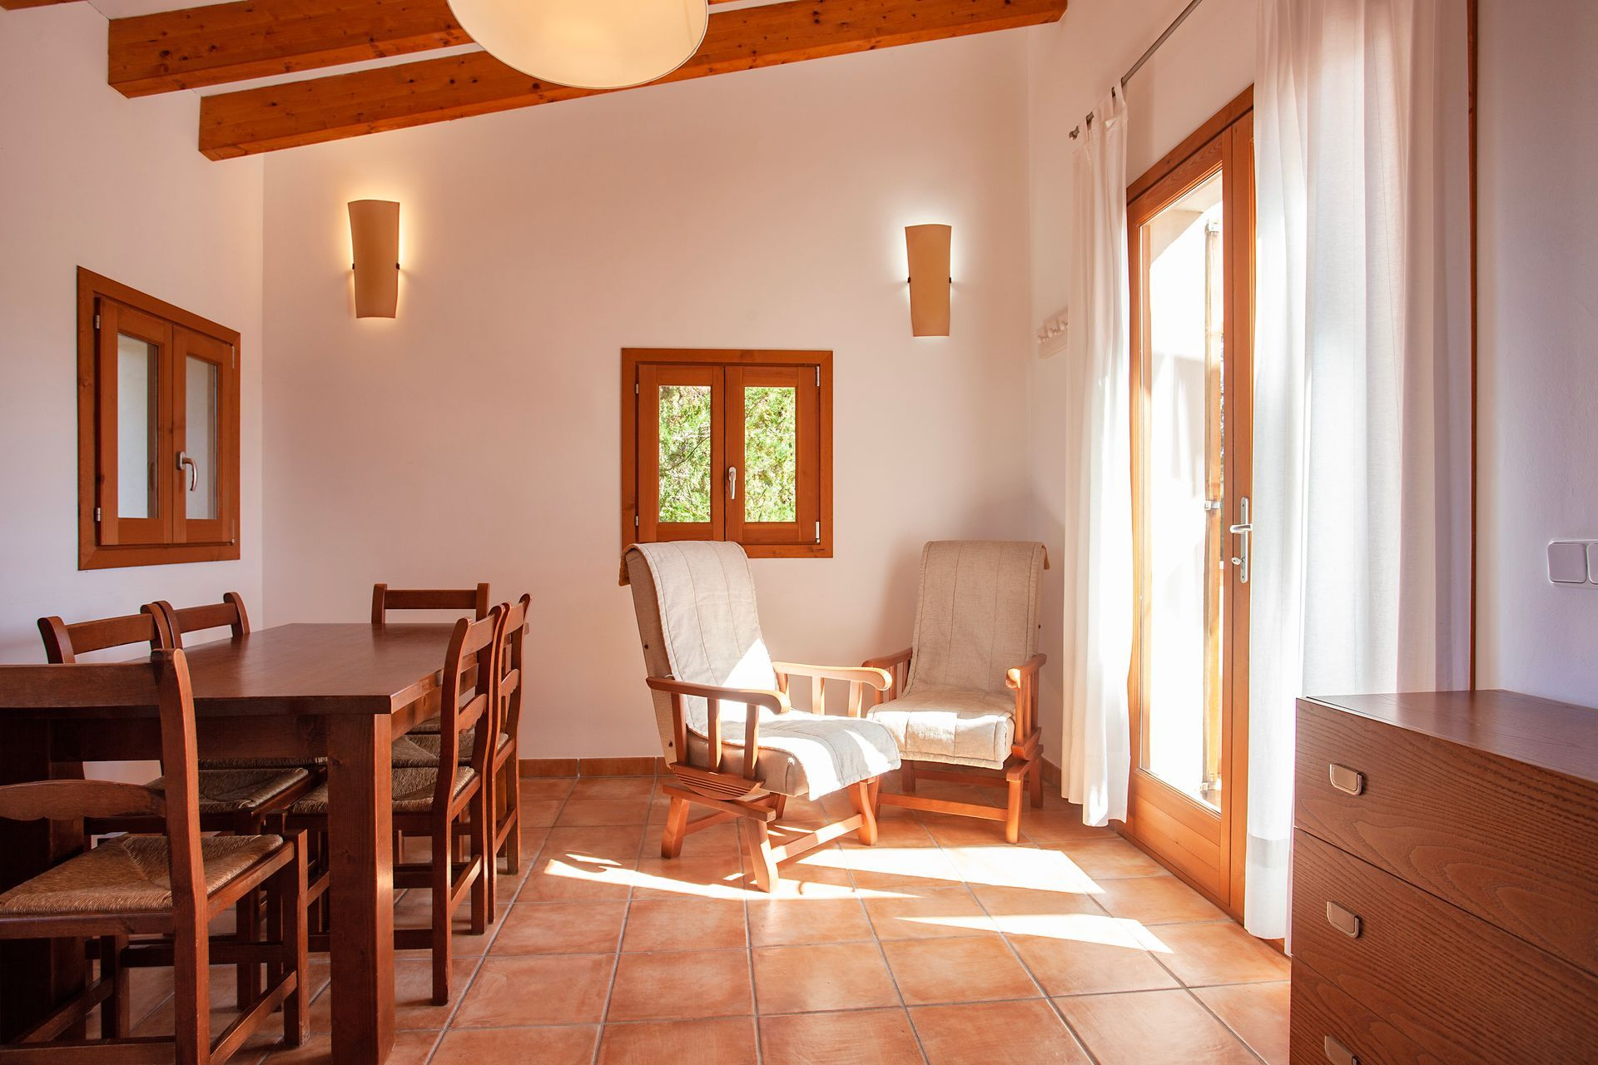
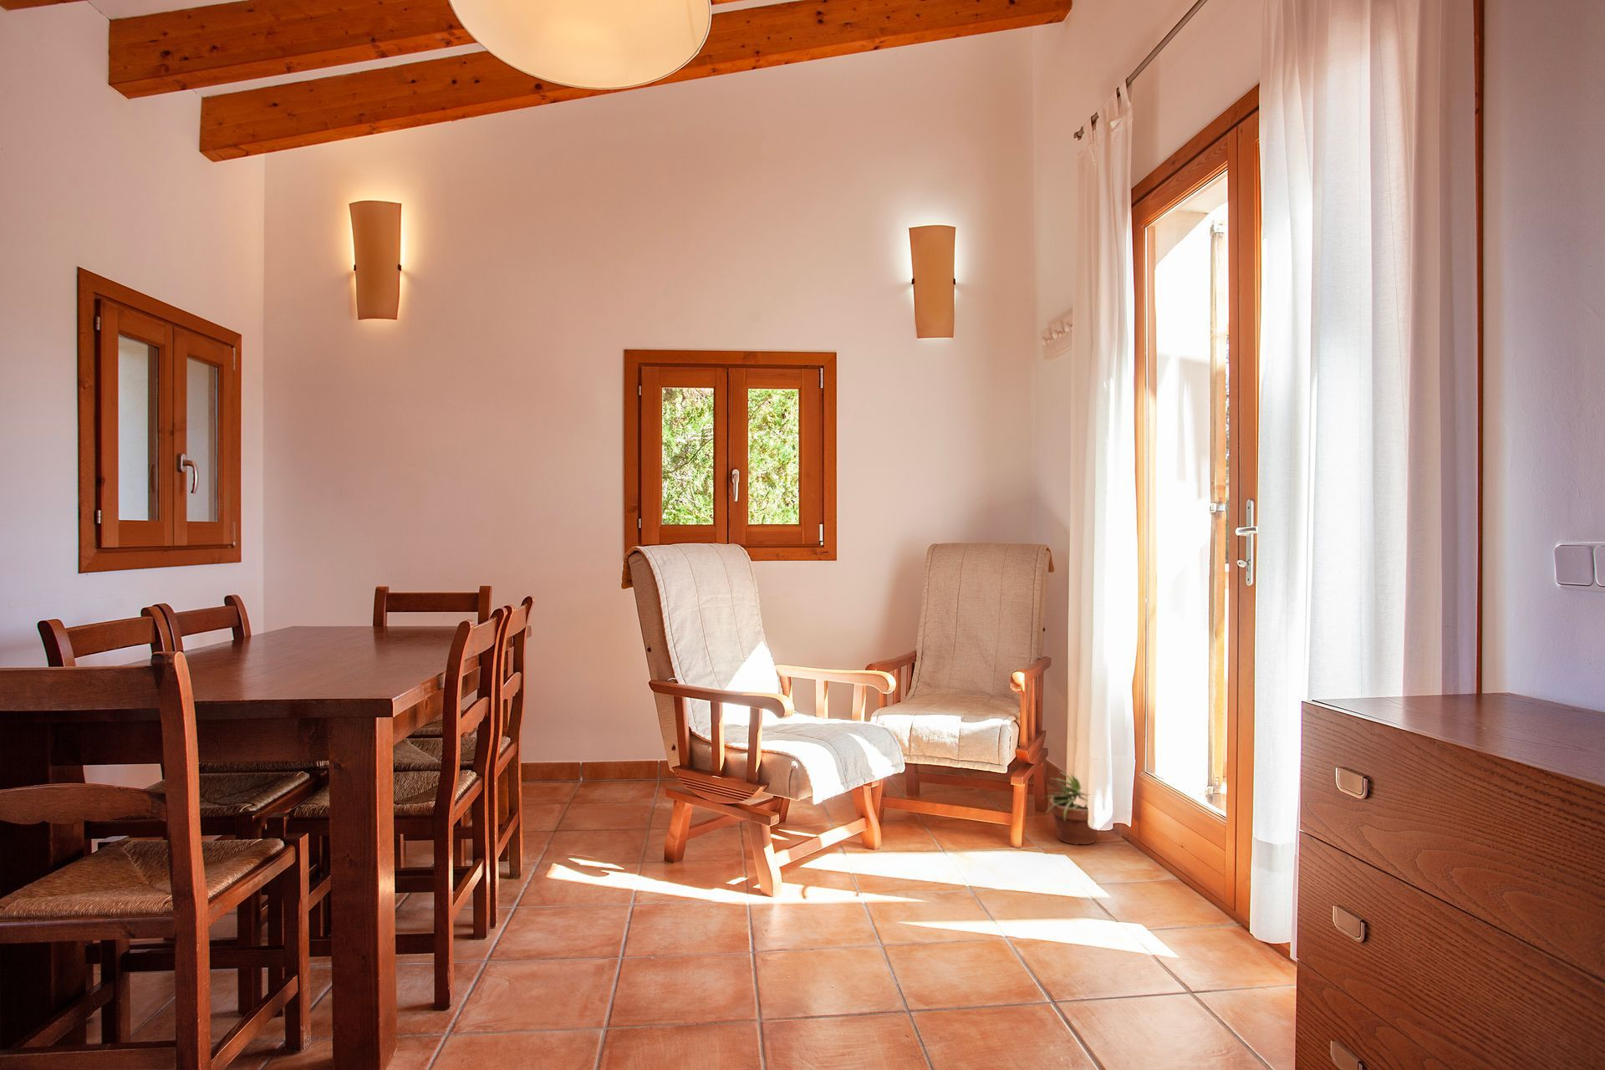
+ potted plant [1043,771,1099,845]
